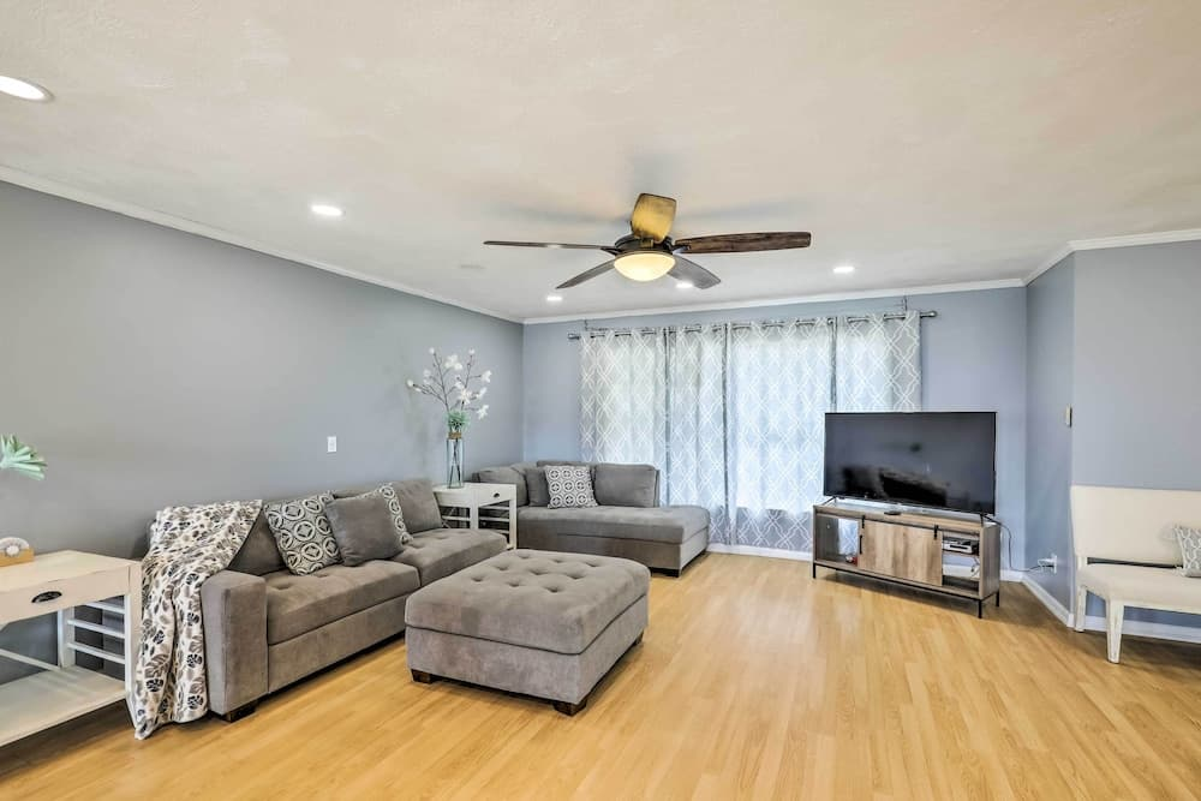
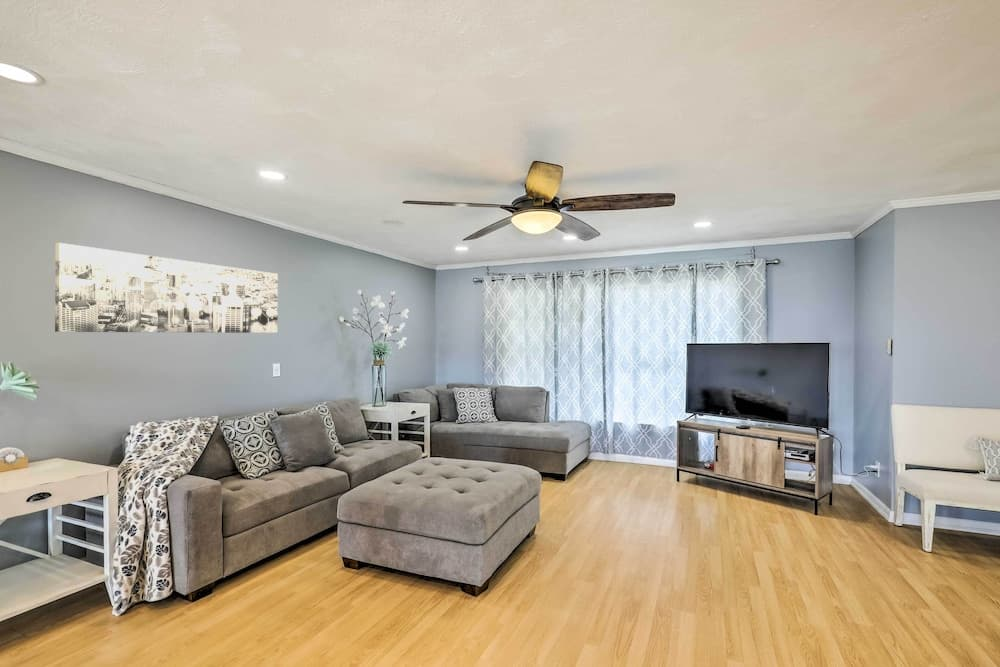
+ wall art [54,242,279,334]
